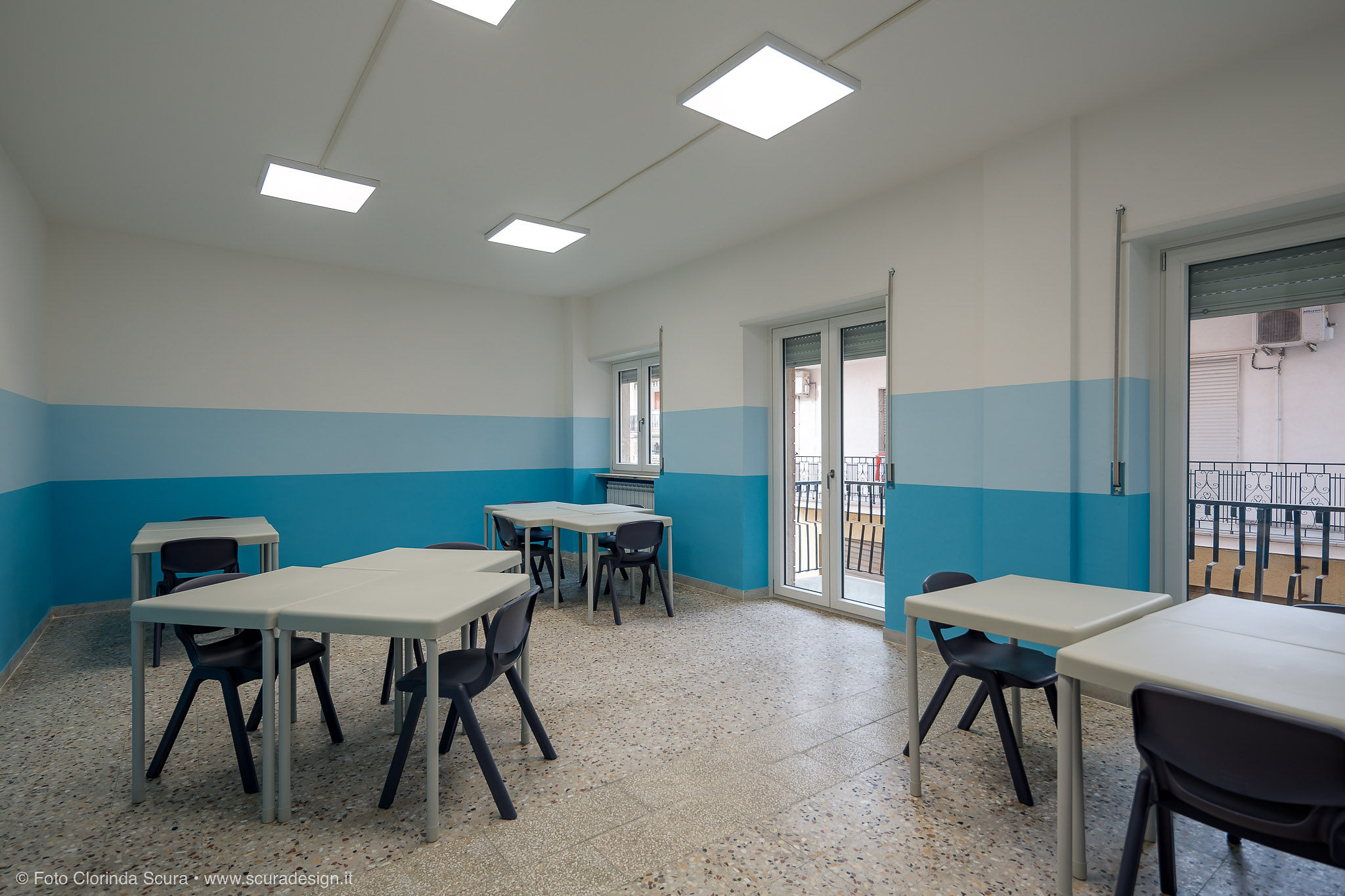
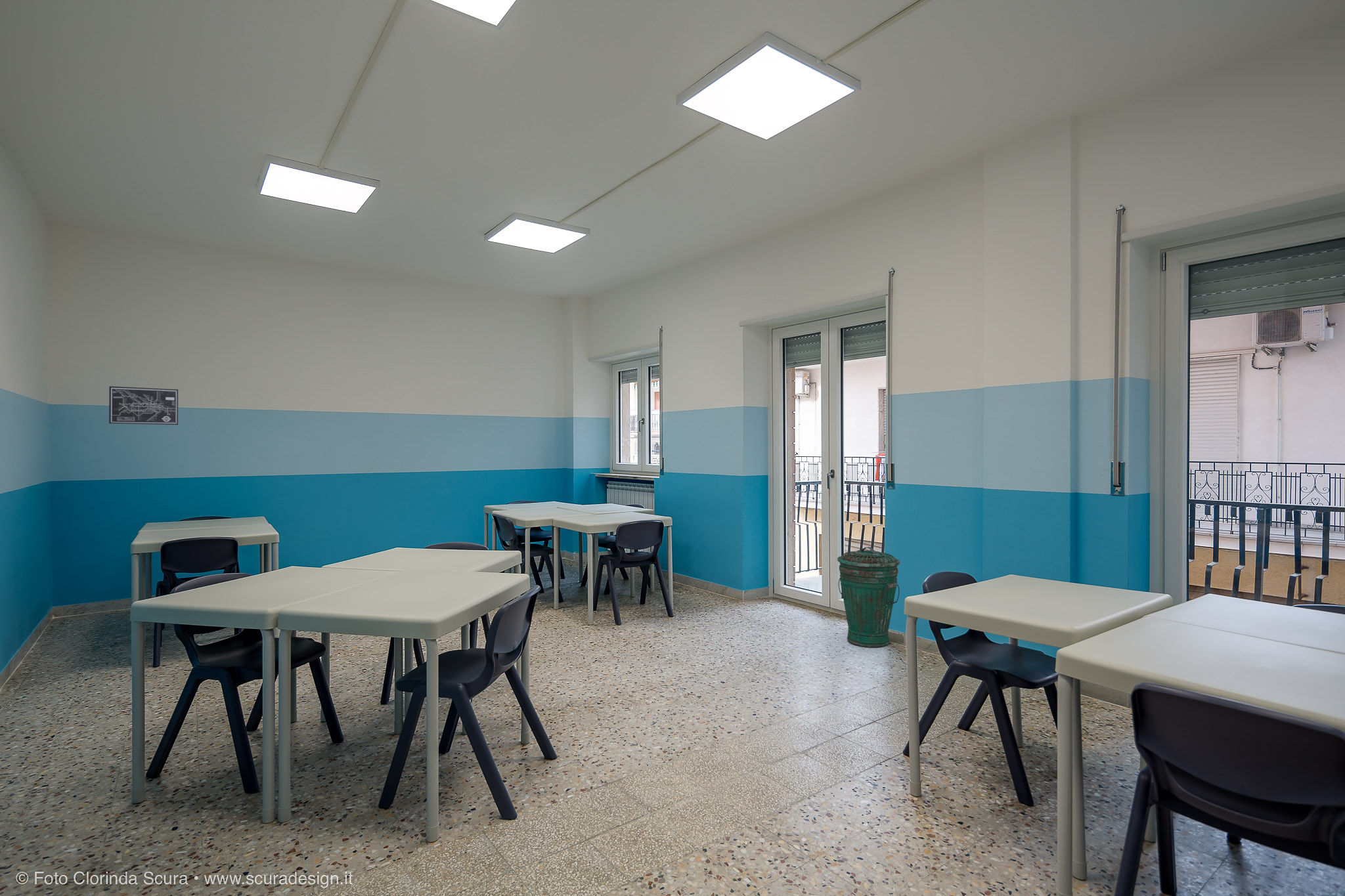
+ wall art [108,386,179,425]
+ trash can [837,546,900,648]
